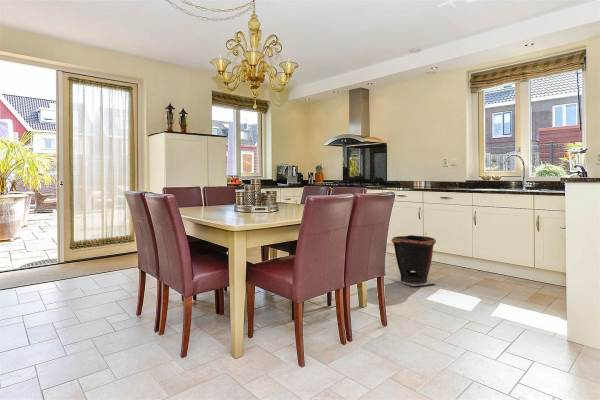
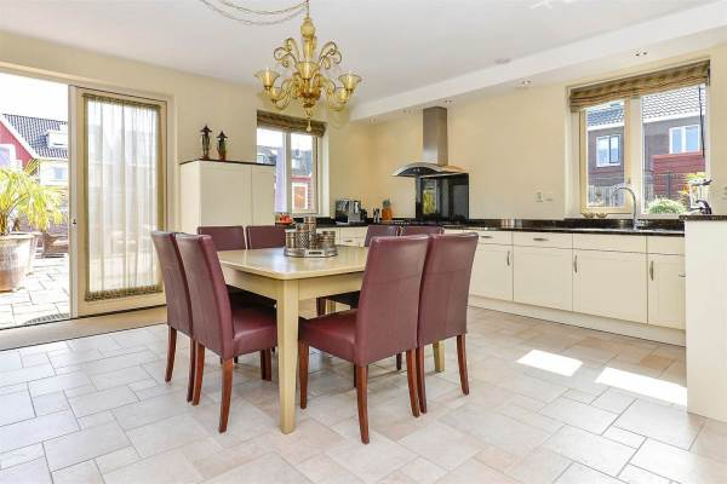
- waste bin [390,232,437,287]
